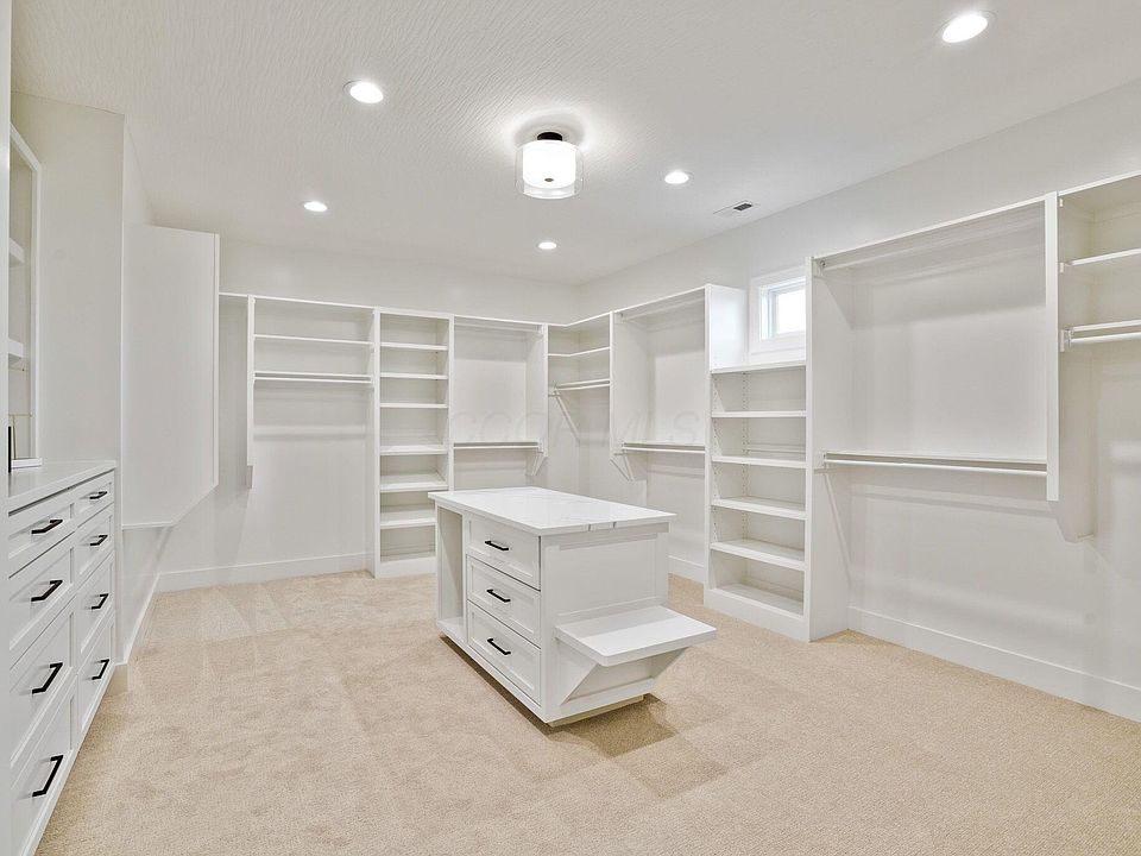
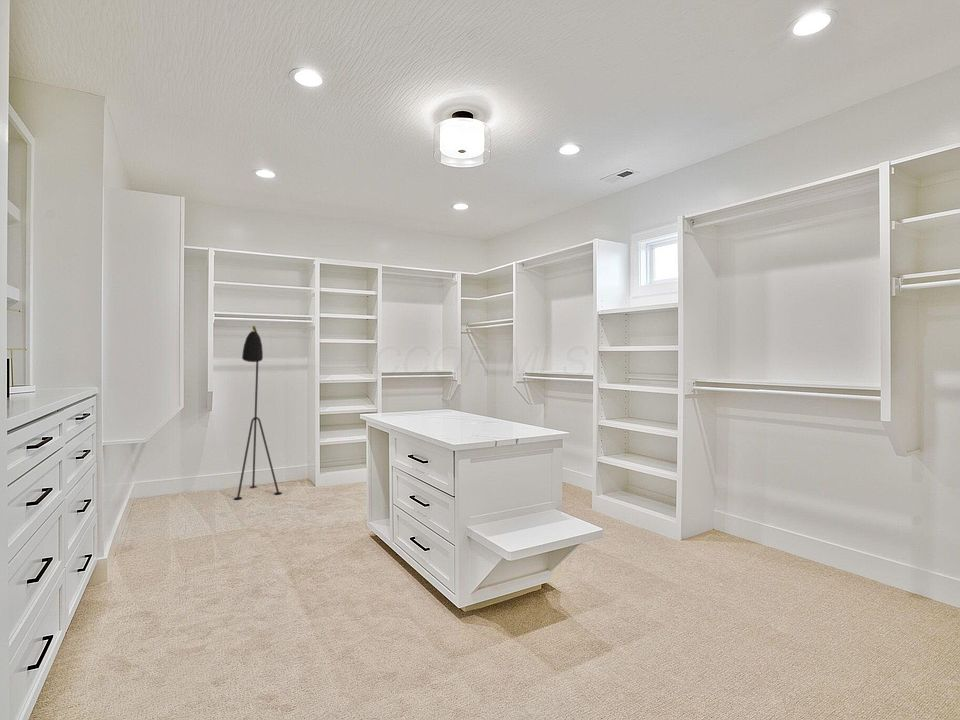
+ floor lamp [233,324,283,500]
